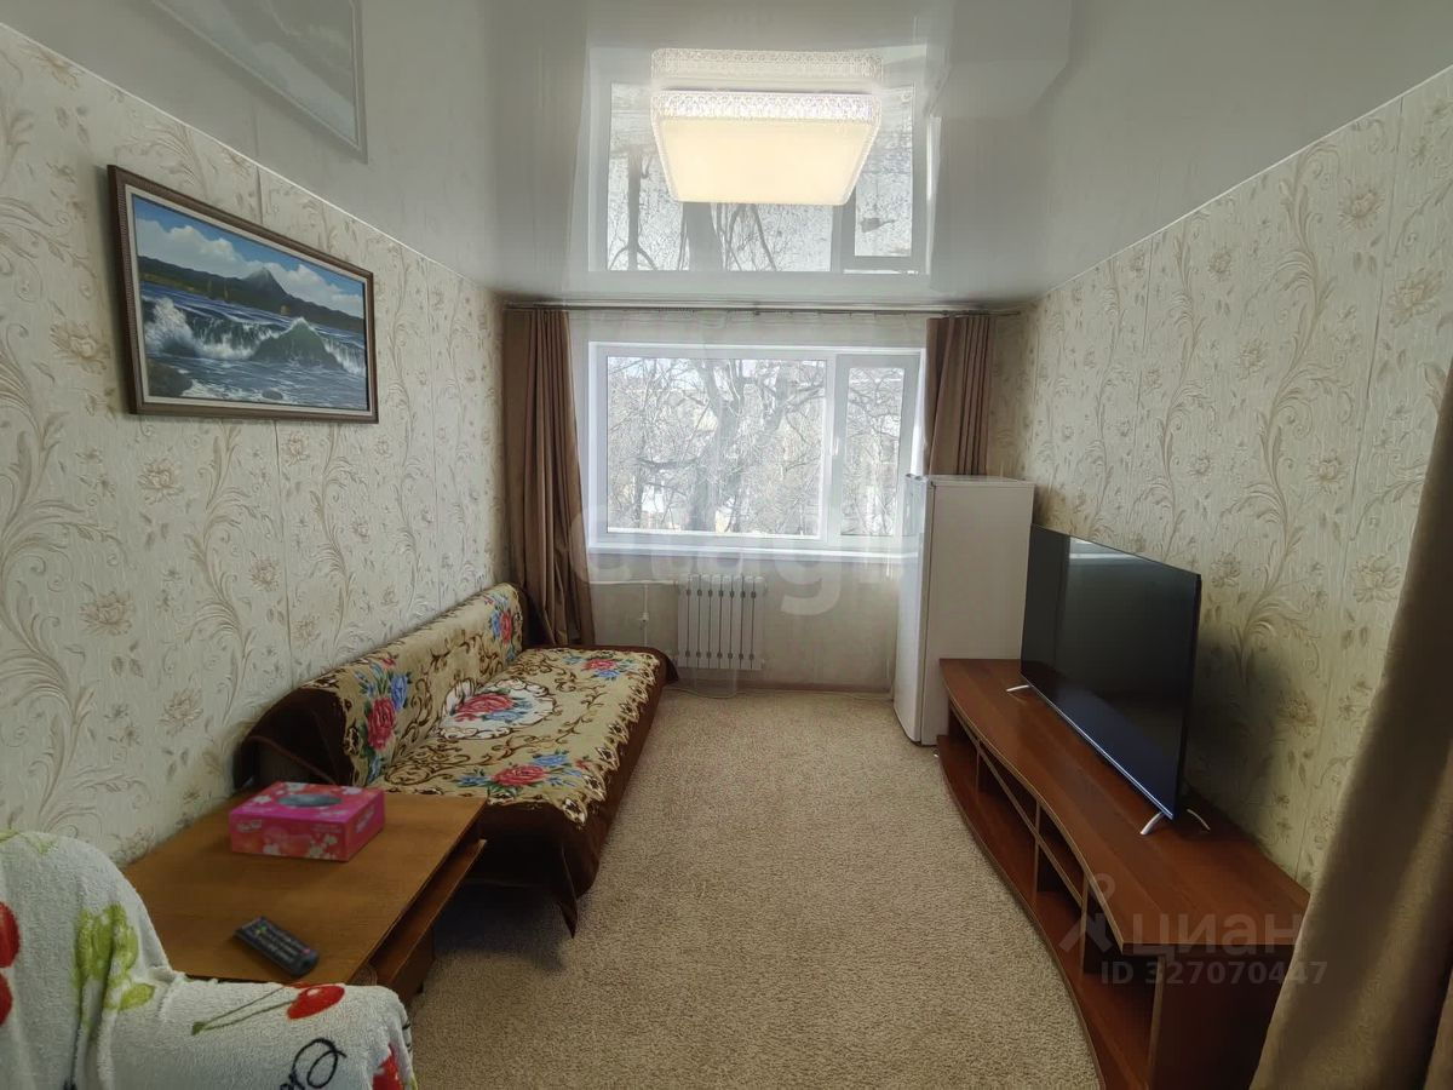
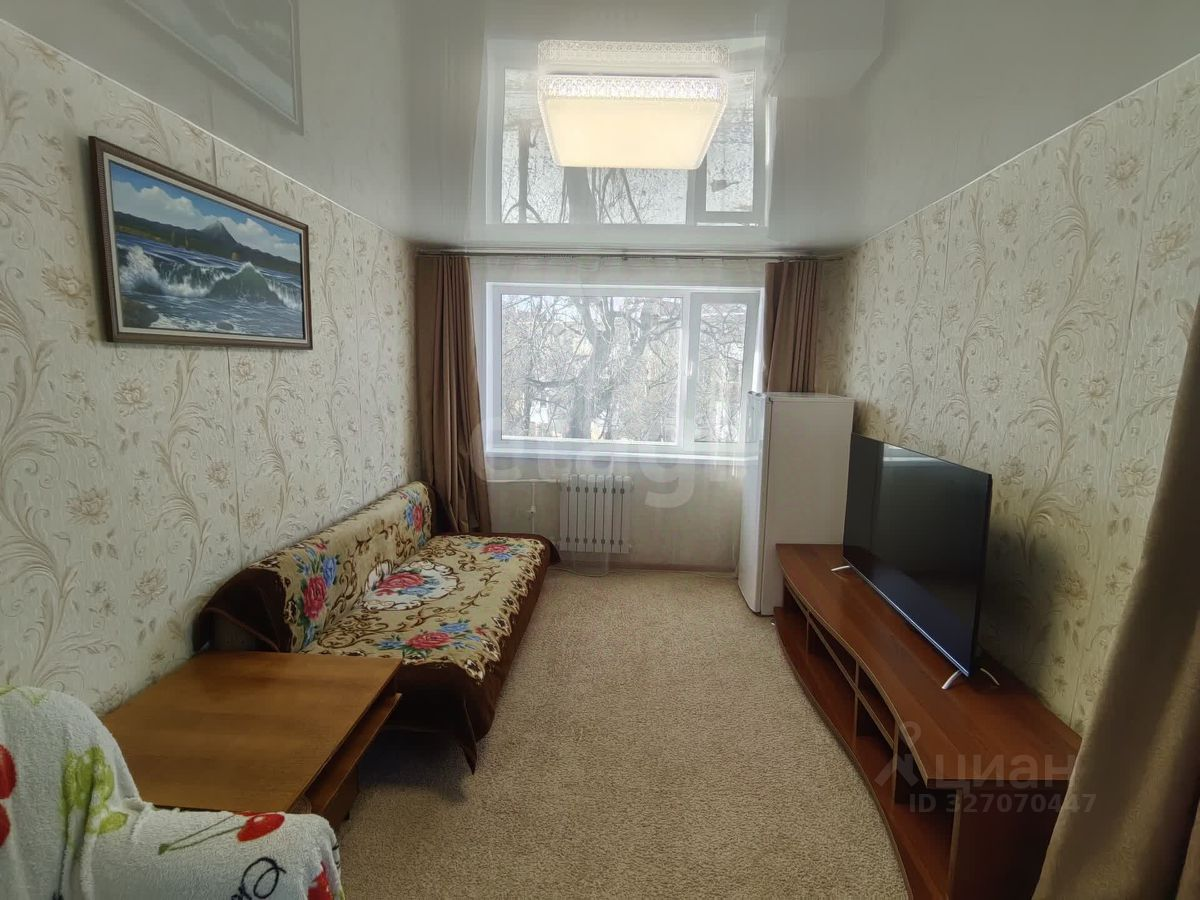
- tissue box [228,780,386,862]
- remote control [231,914,320,979]
